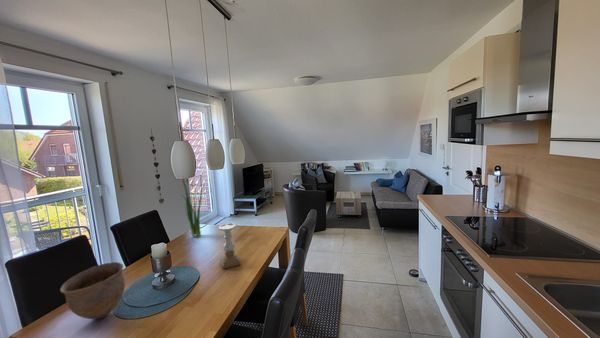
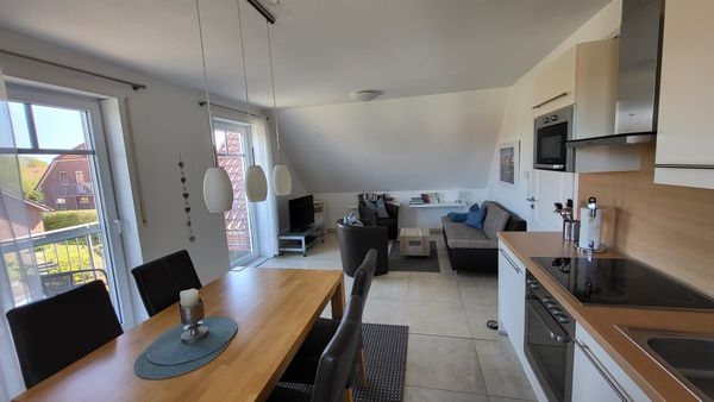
- bowl [59,261,126,320]
- plant [180,172,203,238]
- candle holder [218,223,242,270]
